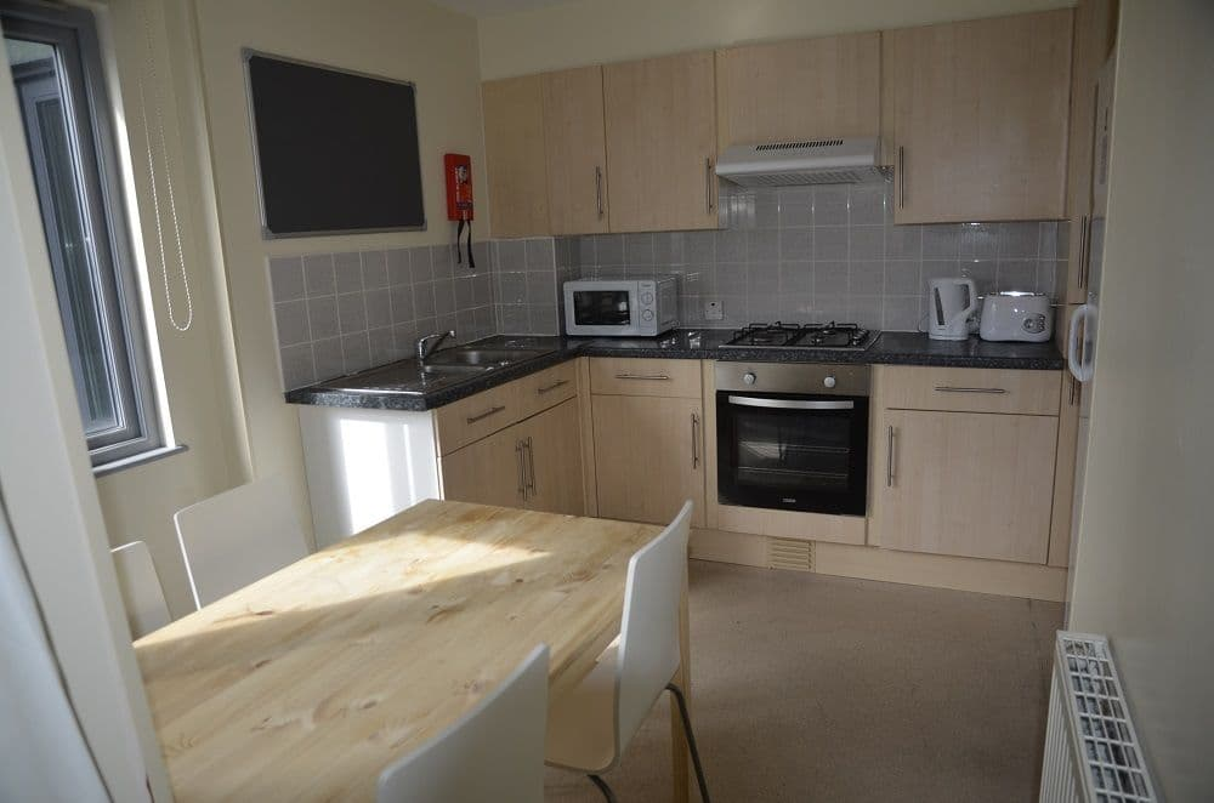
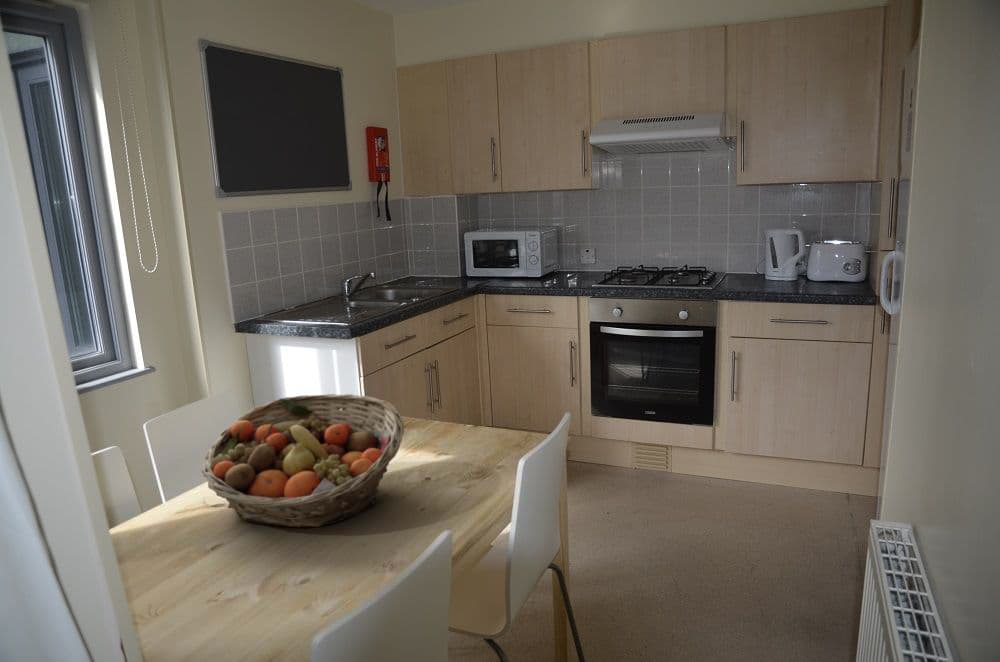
+ fruit basket [201,393,405,529]
